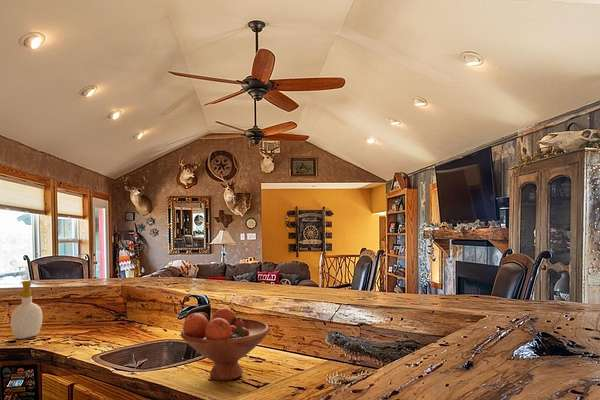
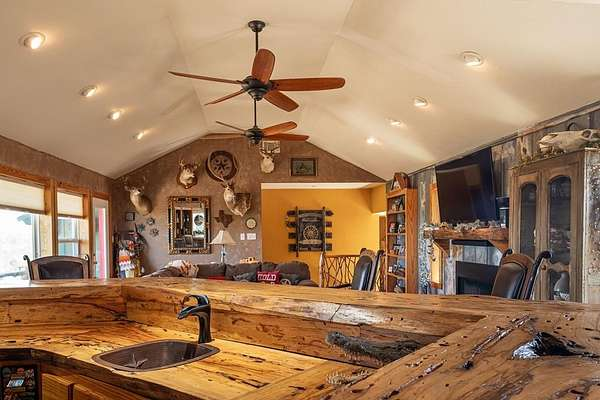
- soap bottle [10,280,44,340]
- fruit bowl [180,307,270,381]
